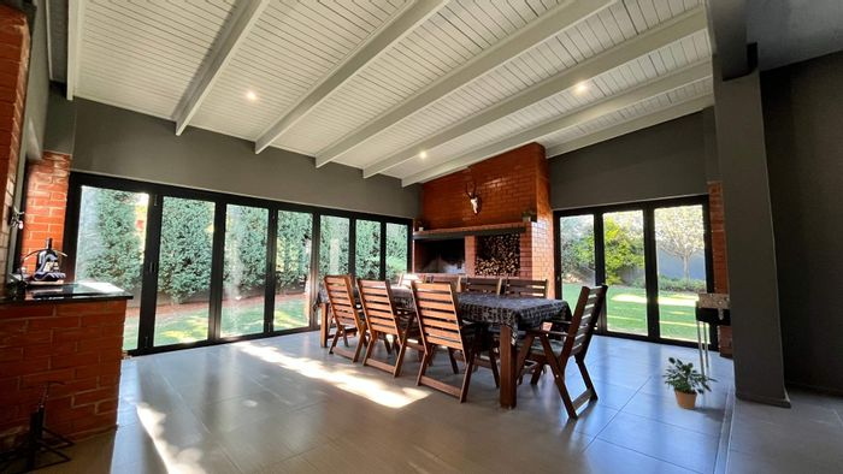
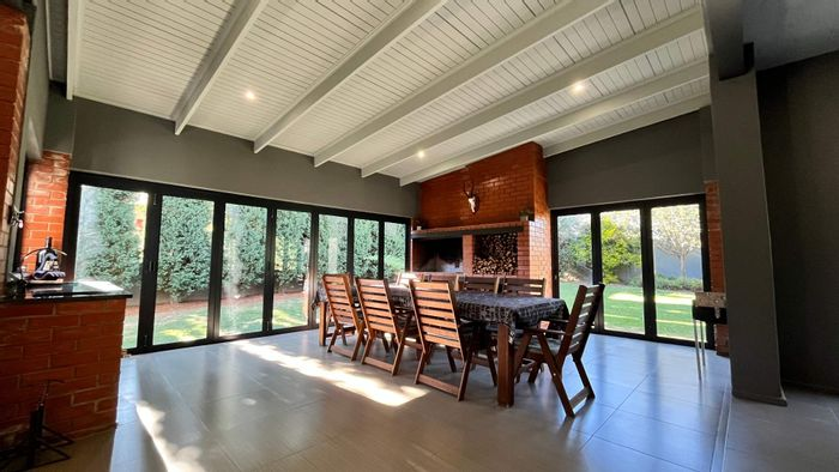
- potted plant [659,356,719,410]
